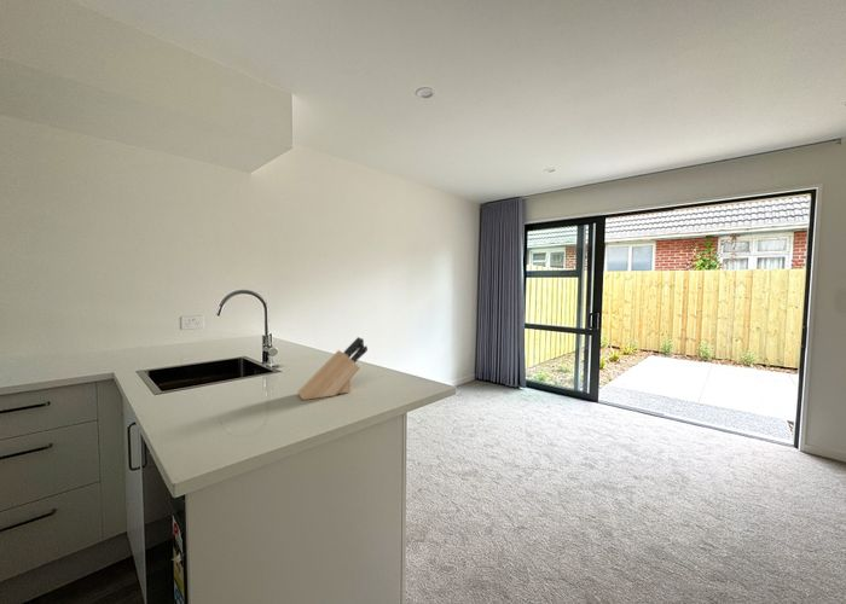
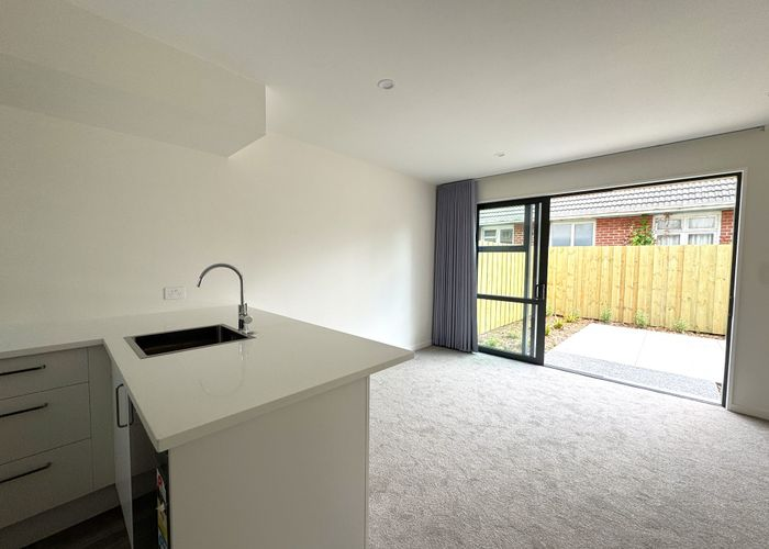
- knife block [296,336,369,401]
